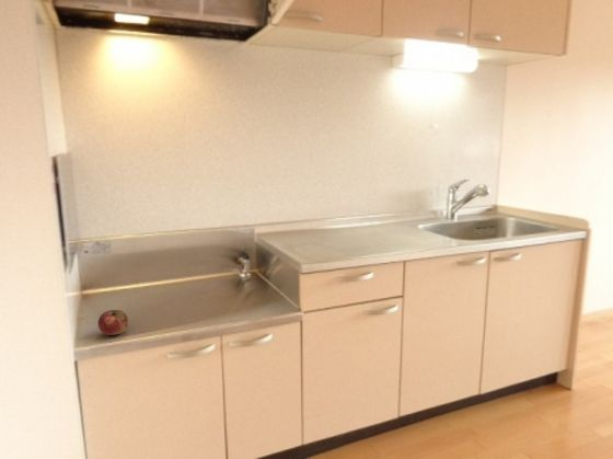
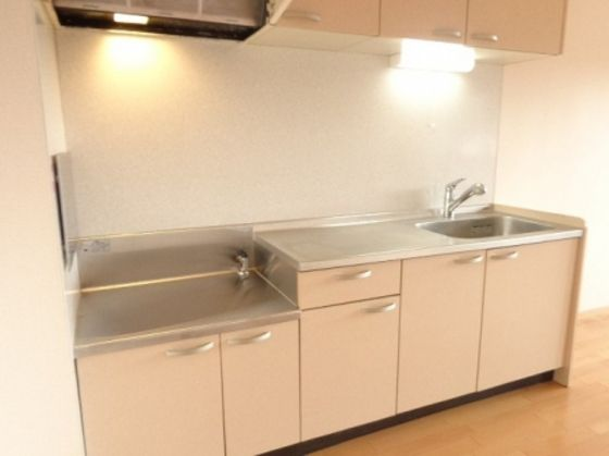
- fruit [97,309,129,336]
